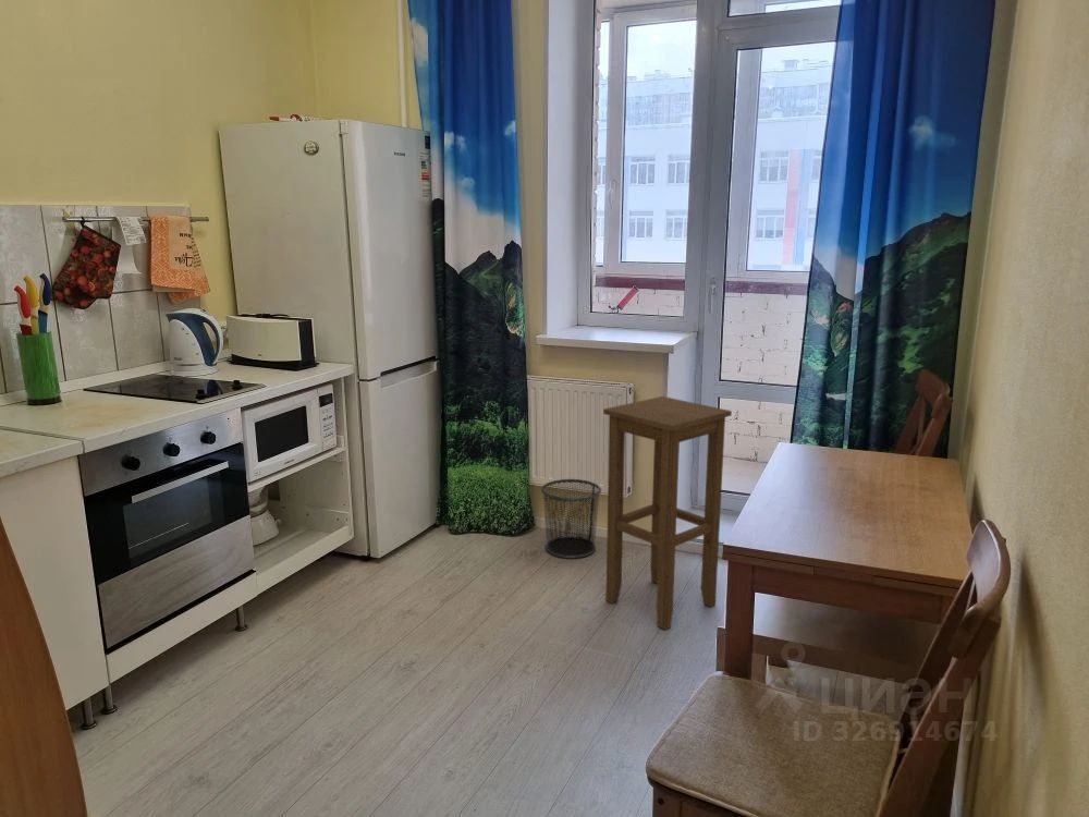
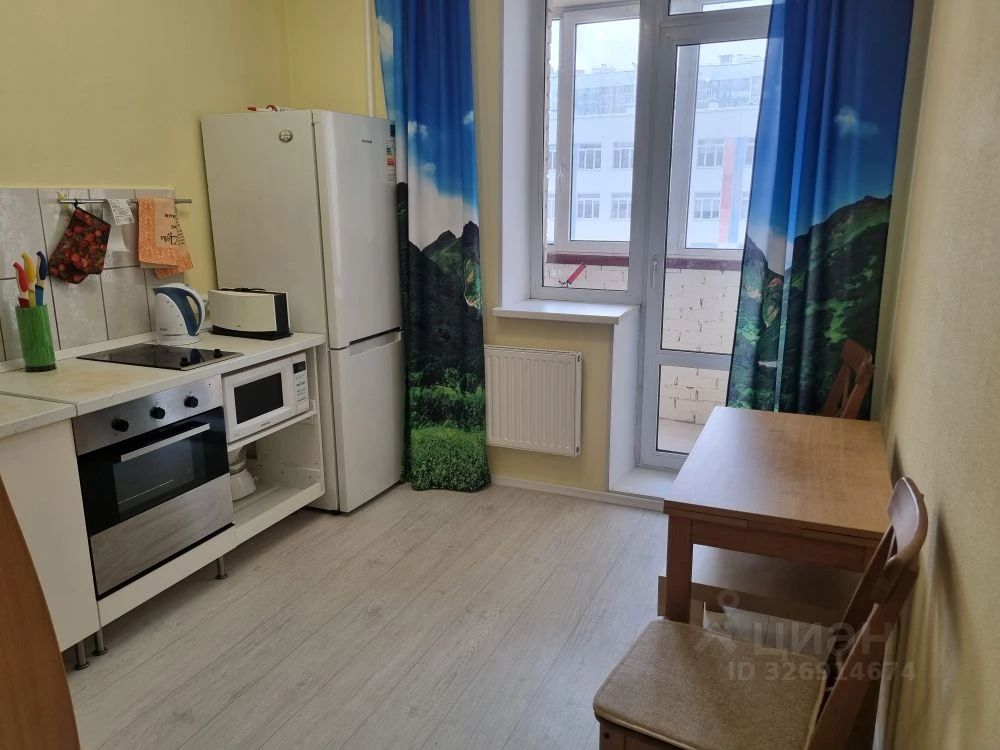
- stool [602,395,733,631]
- waste bin [540,478,602,560]
